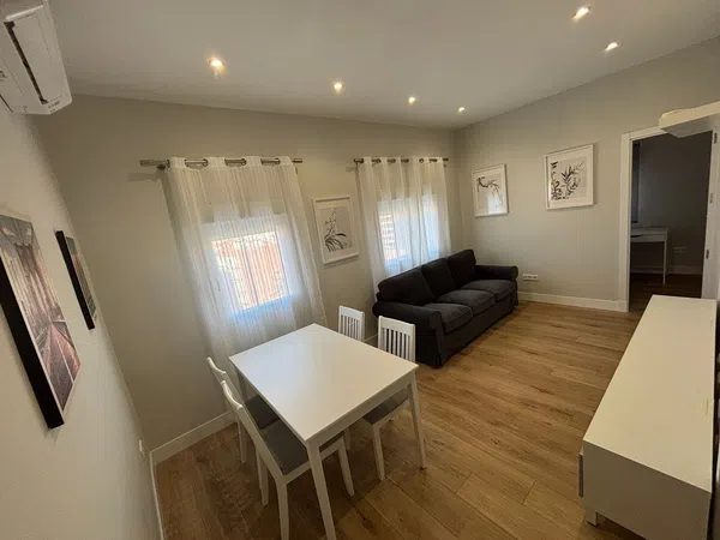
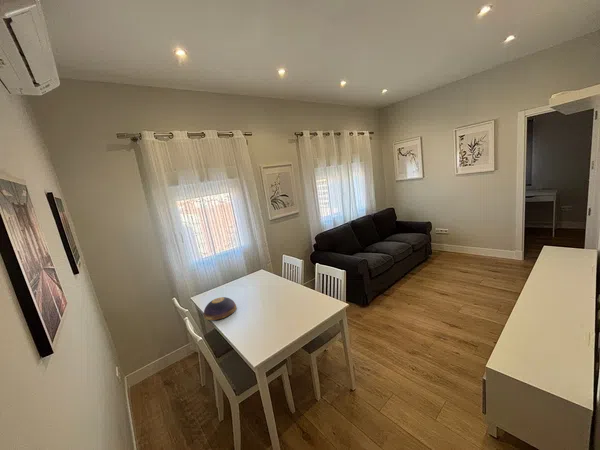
+ decorative bowl [203,296,237,321]
